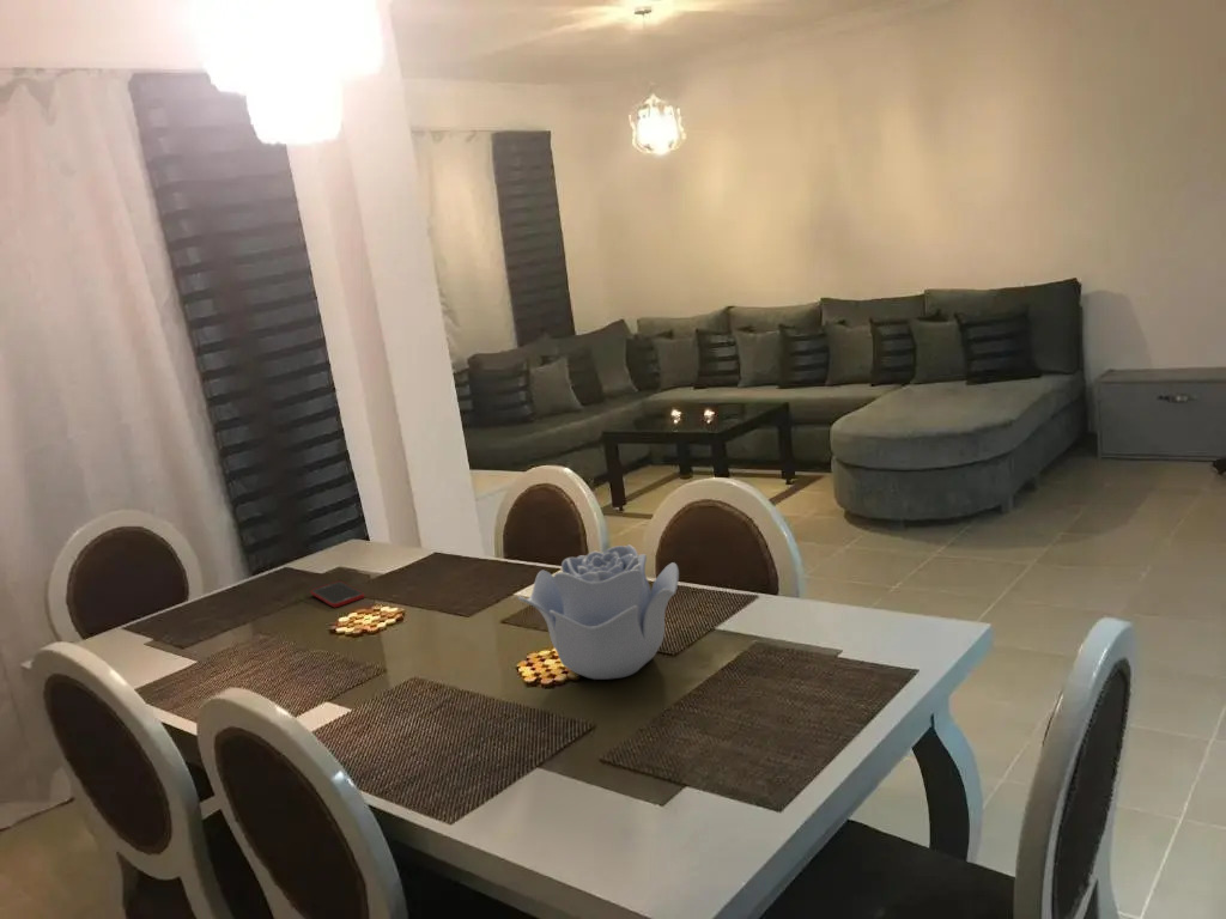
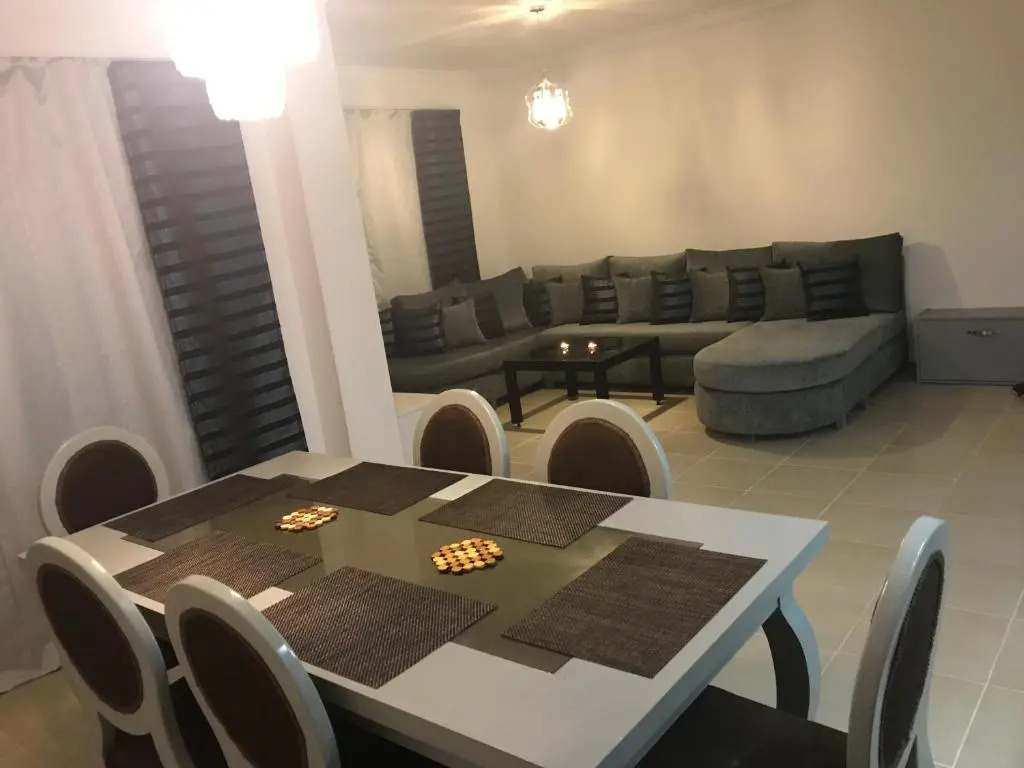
- cell phone [310,580,365,609]
- decorative bowl [517,544,680,681]
